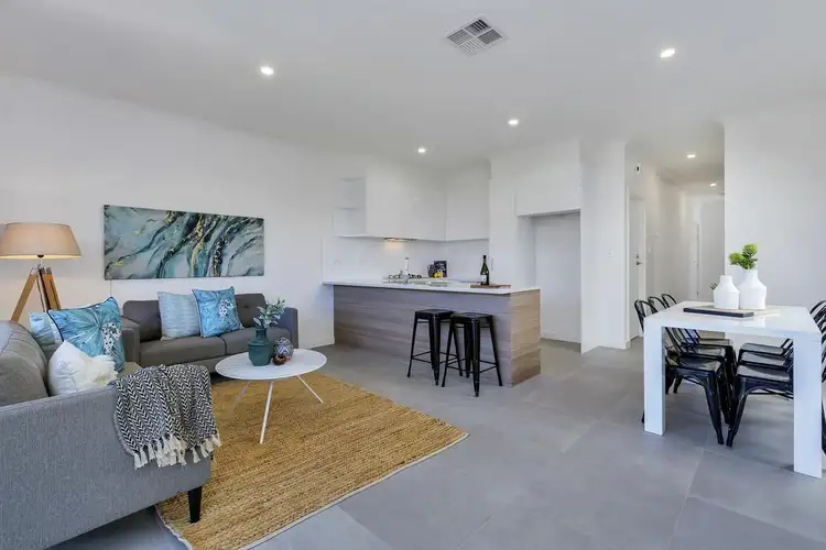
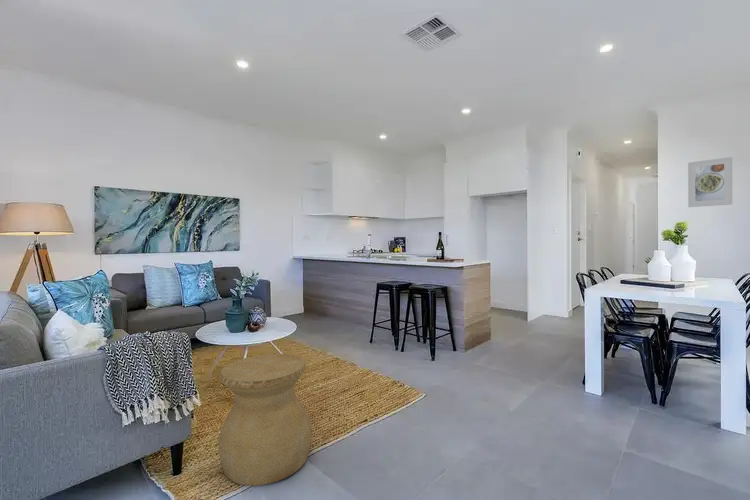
+ side table [217,353,313,487]
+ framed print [687,156,733,208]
